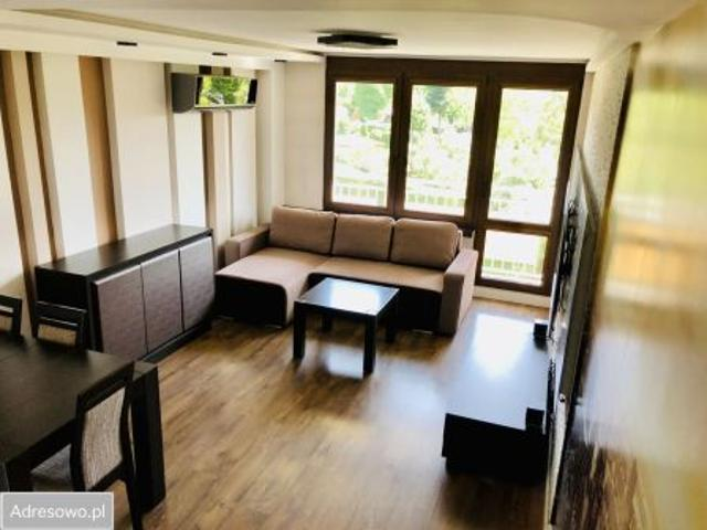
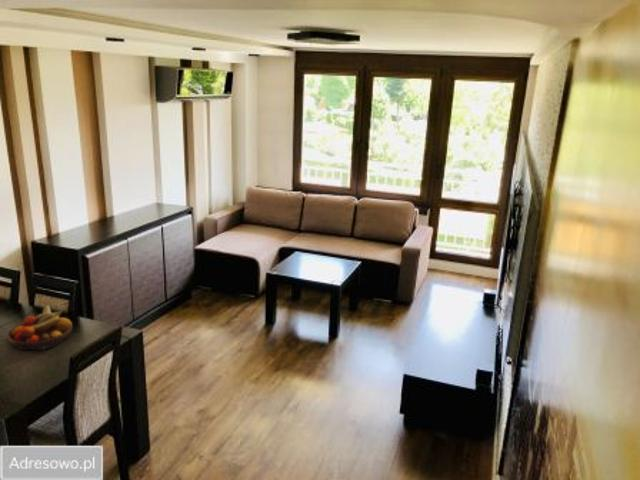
+ fruit bowl [6,304,73,351]
